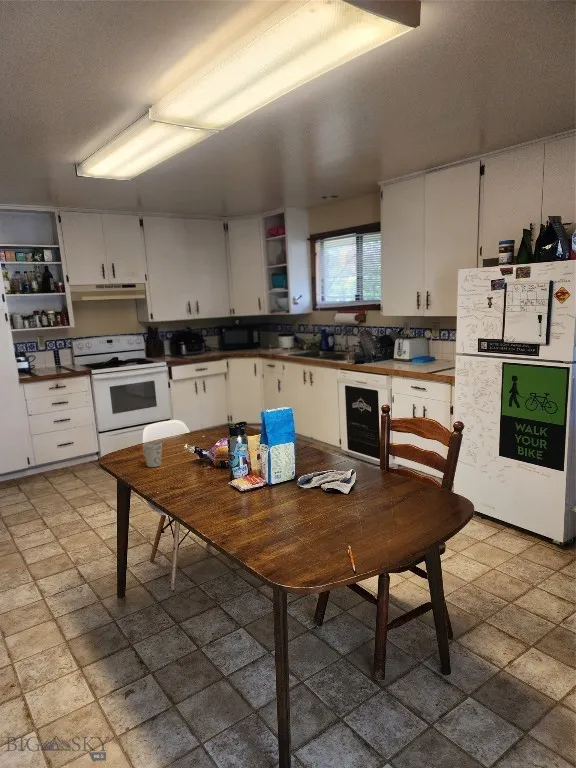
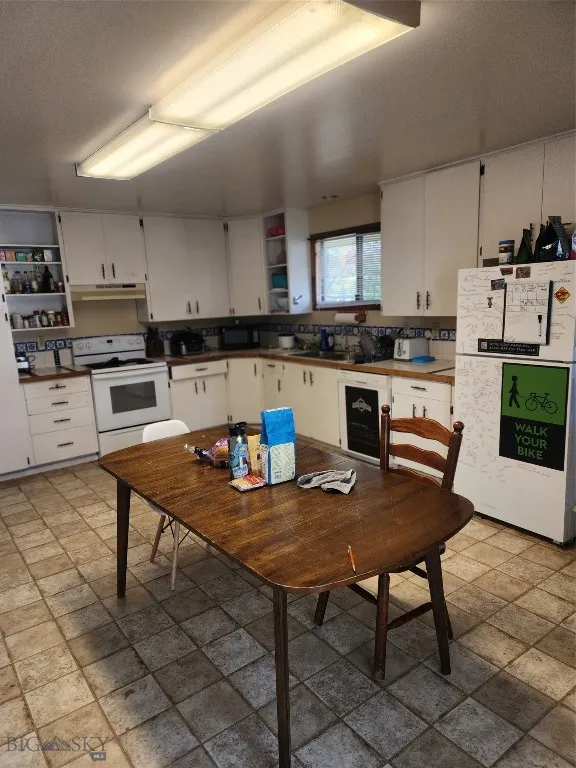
- mug [142,440,163,468]
